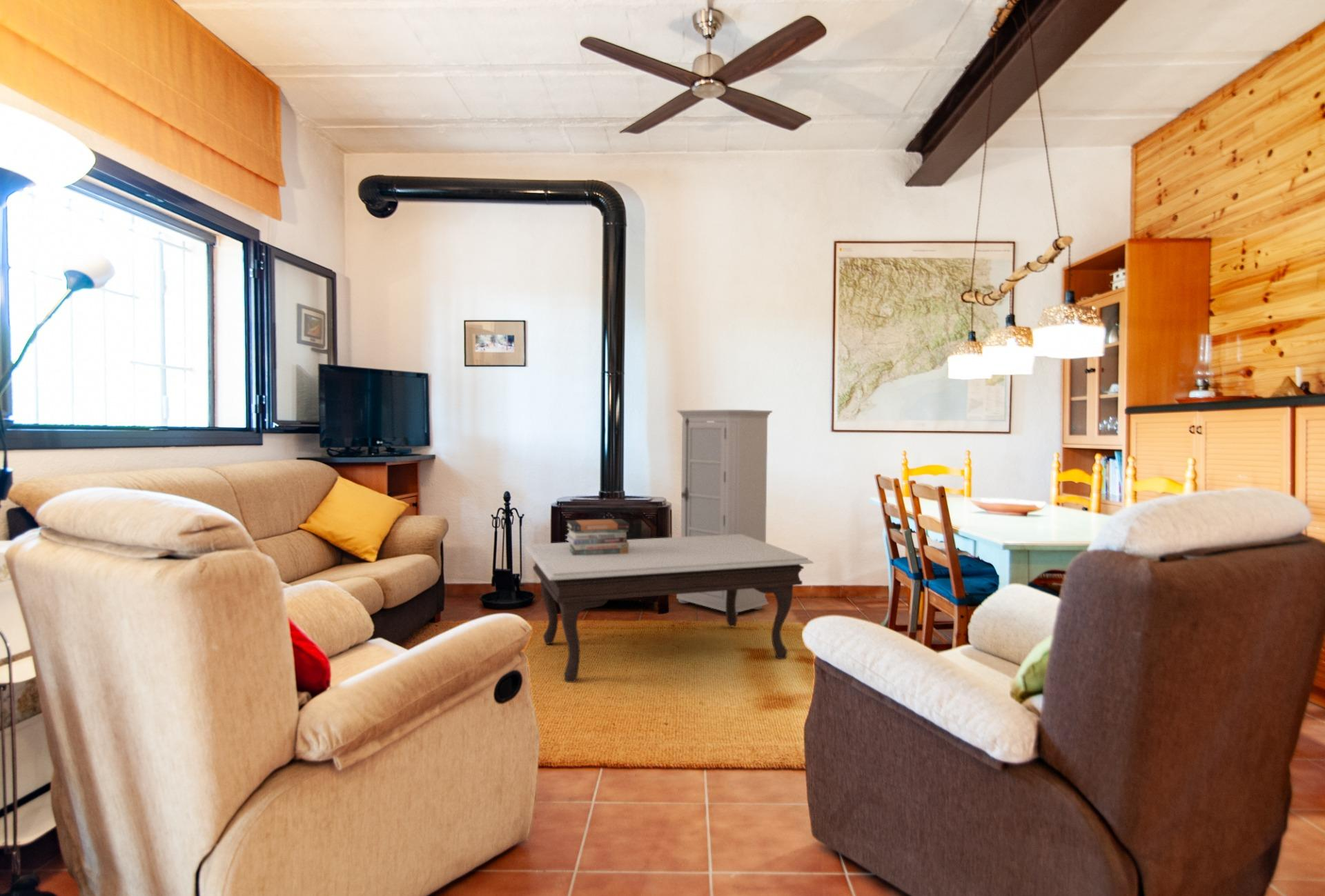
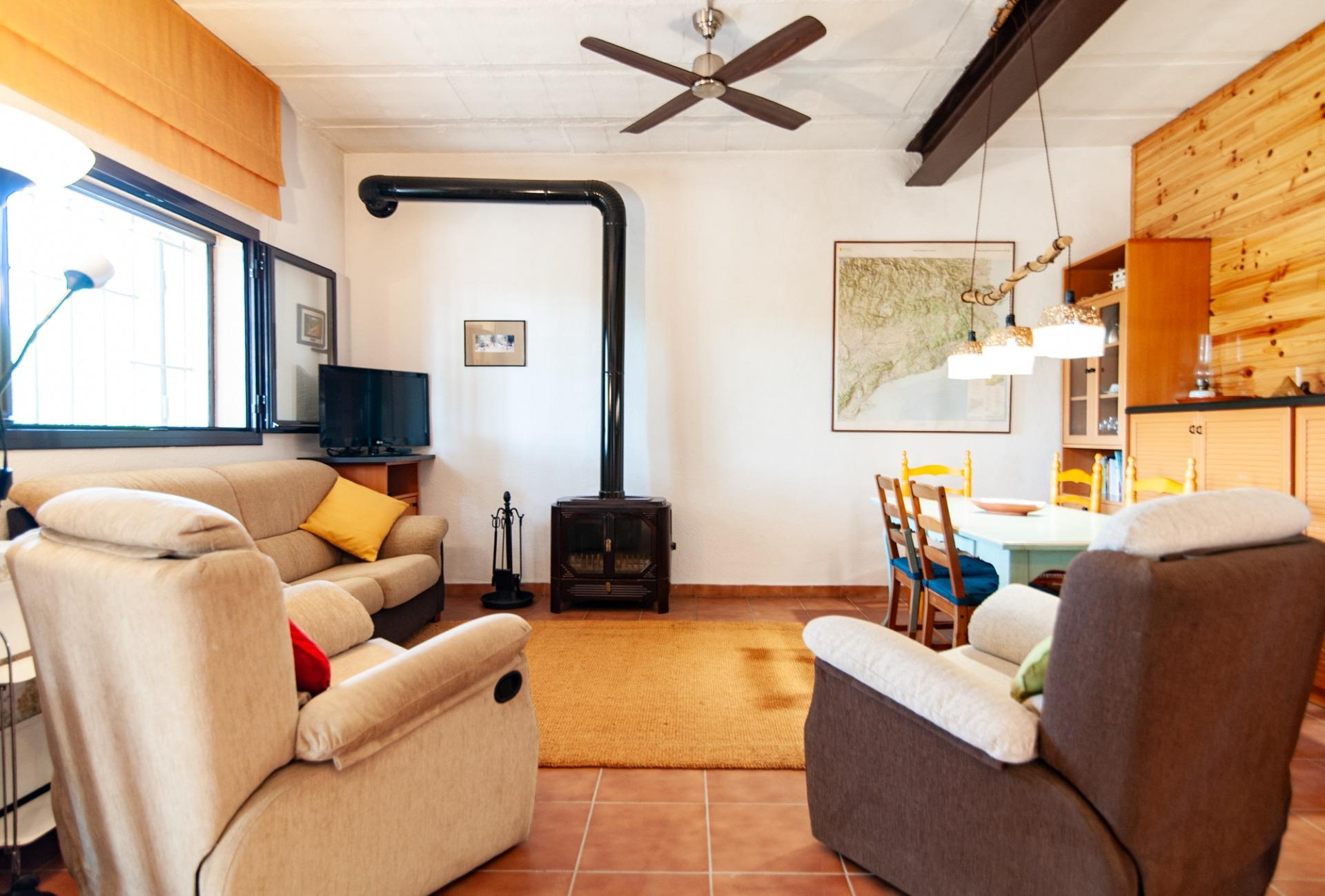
- book stack [565,518,630,555]
- cabinet [676,409,773,616]
- coffee table [524,534,814,683]
